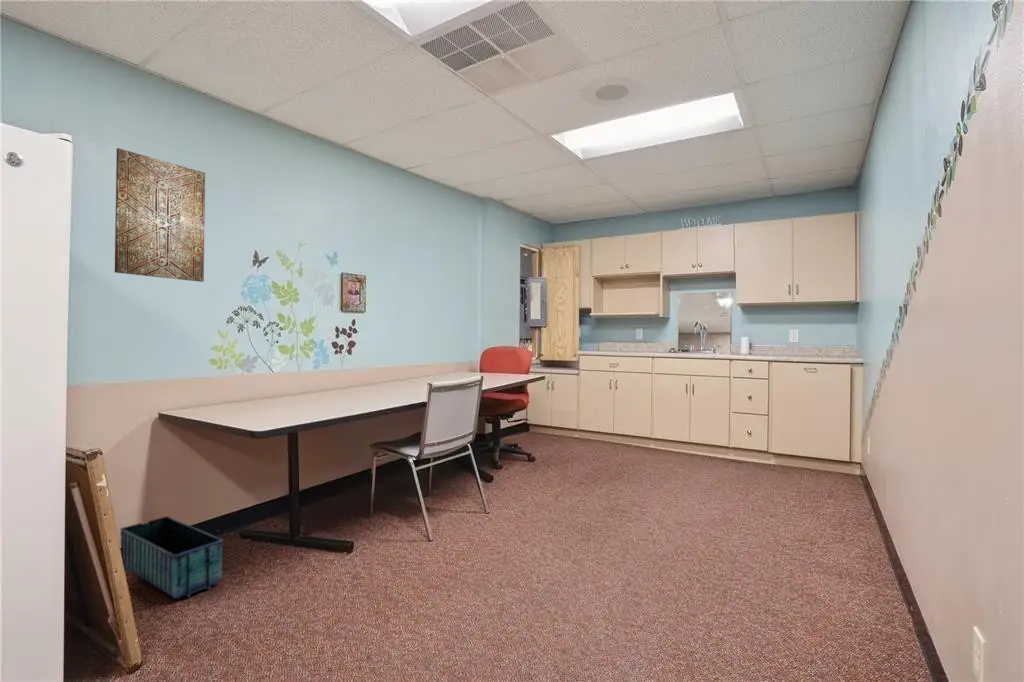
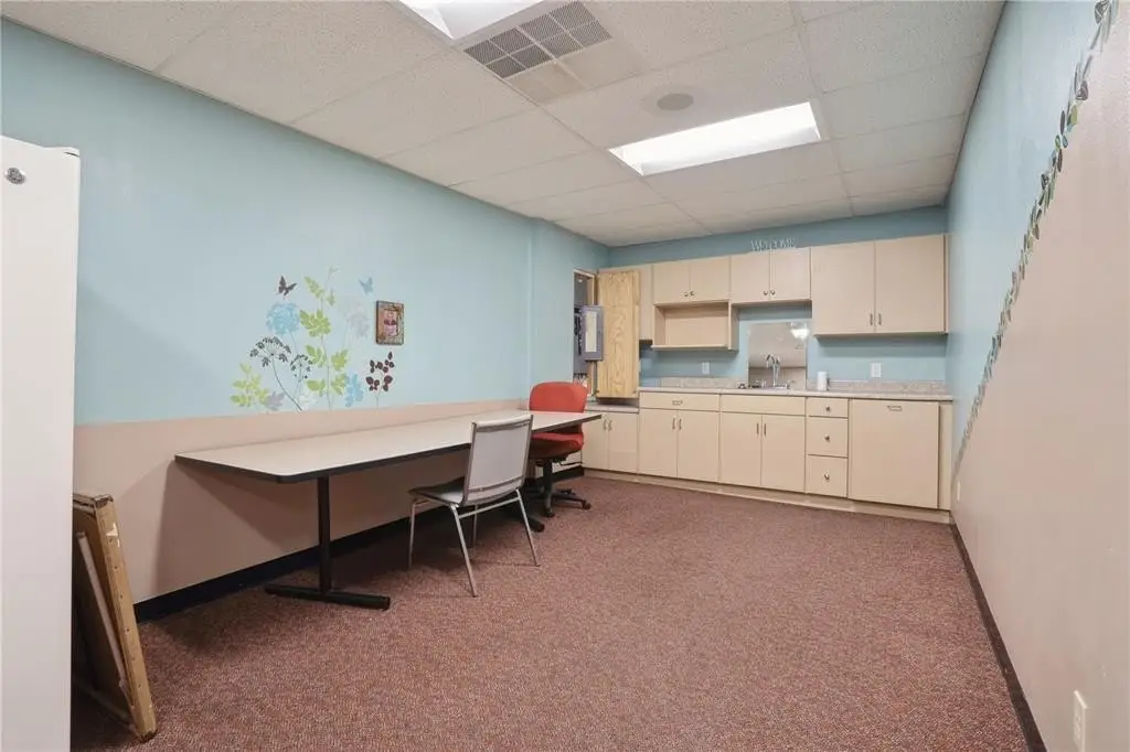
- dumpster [119,515,224,599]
- wall art [114,147,206,283]
